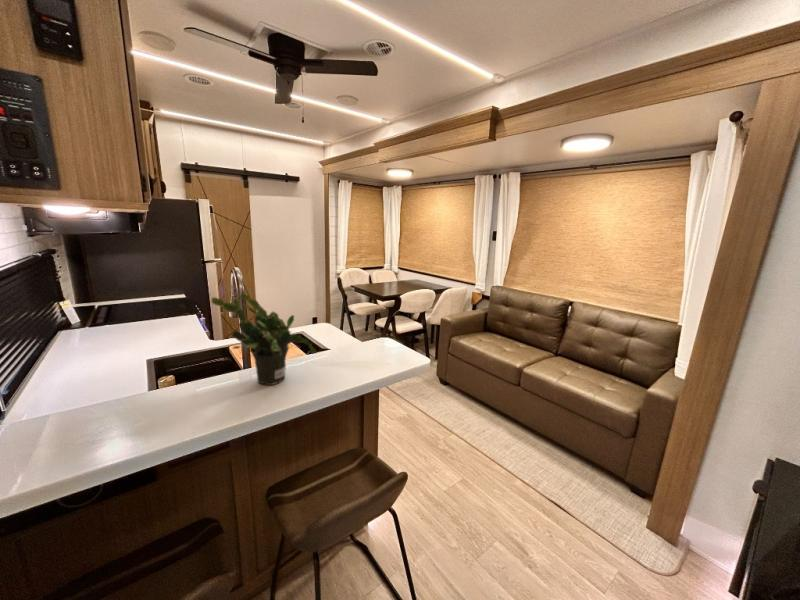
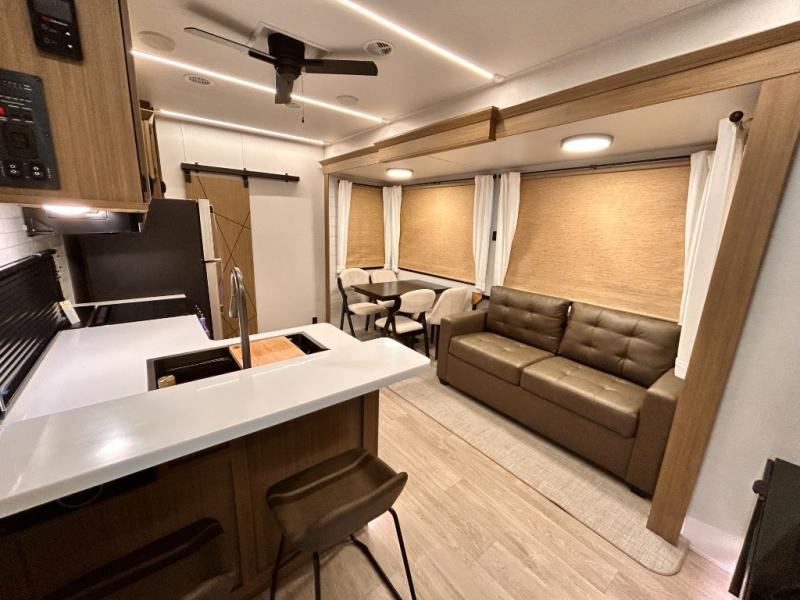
- potted plant [210,293,318,386]
